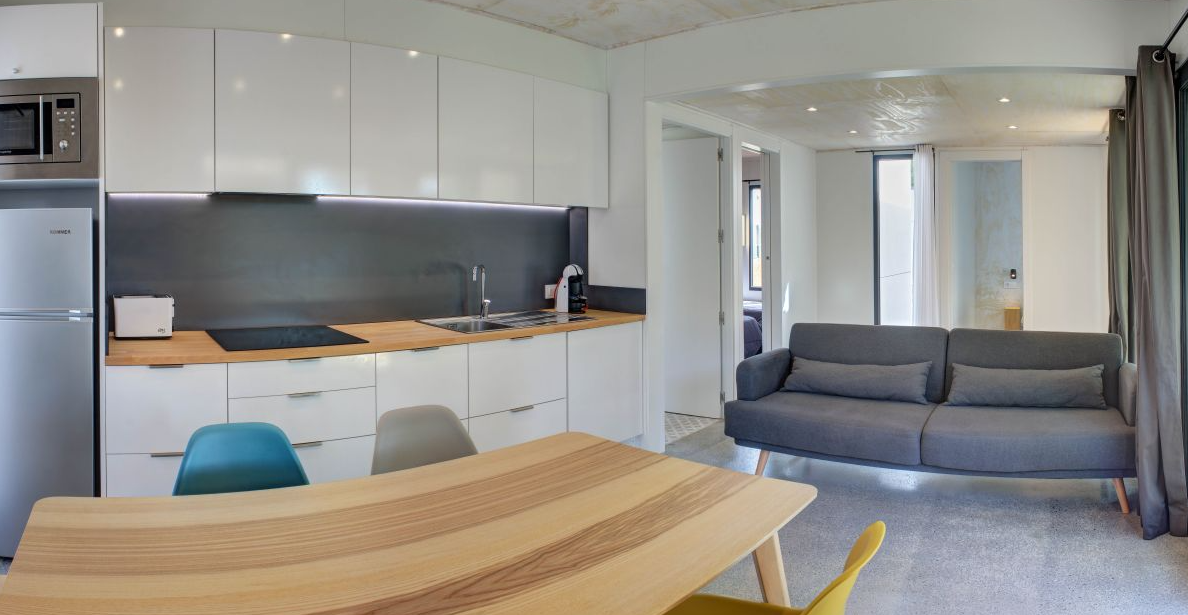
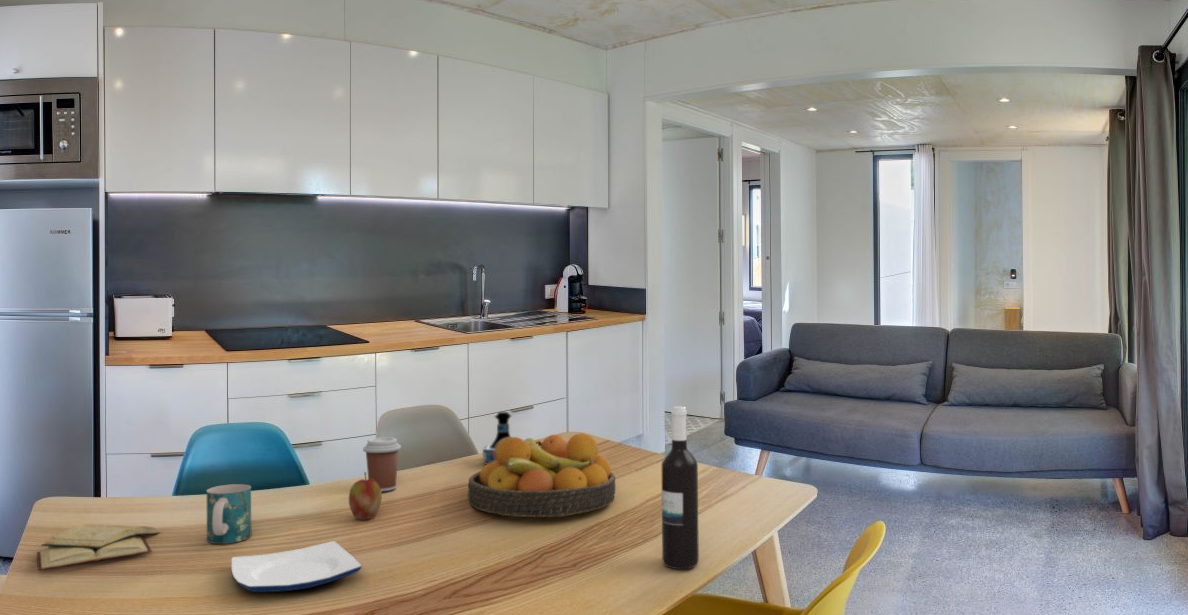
+ fruit bowl [467,432,617,518]
+ diary [36,523,163,571]
+ plate [231,540,363,593]
+ mug [206,483,252,545]
+ wine bottle [661,405,700,570]
+ apple [348,471,383,521]
+ coffee cup [362,436,402,492]
+ tequila bottle [482,411,513,465]
